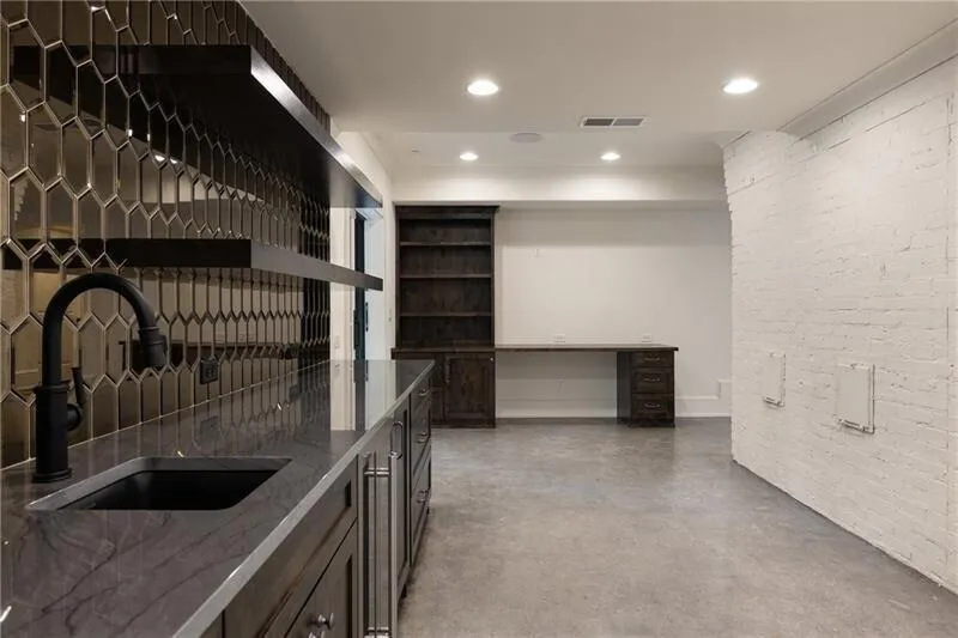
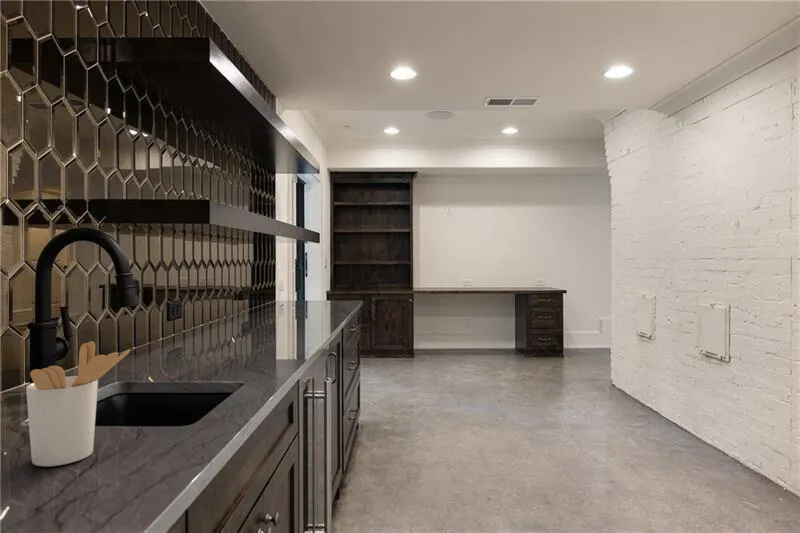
+ utensil holder [25,340,131,467]
